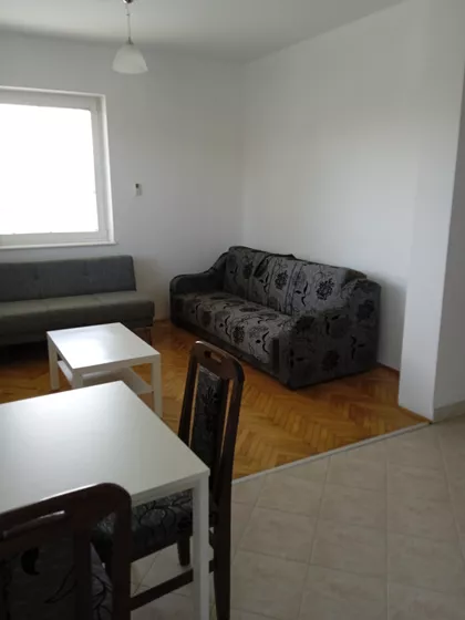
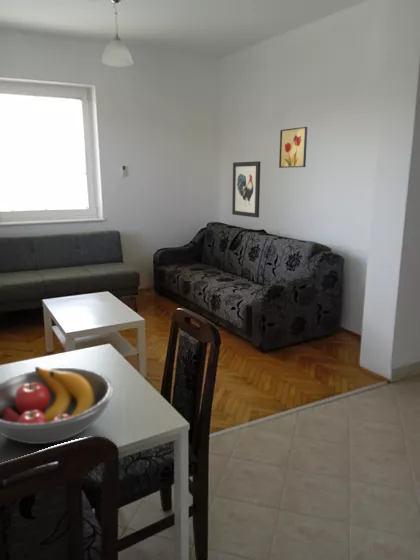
+ fruit bowl [0,366,115,445]
+ wall art [231,160,261,219]
+ wall art [278,126,308,169]
